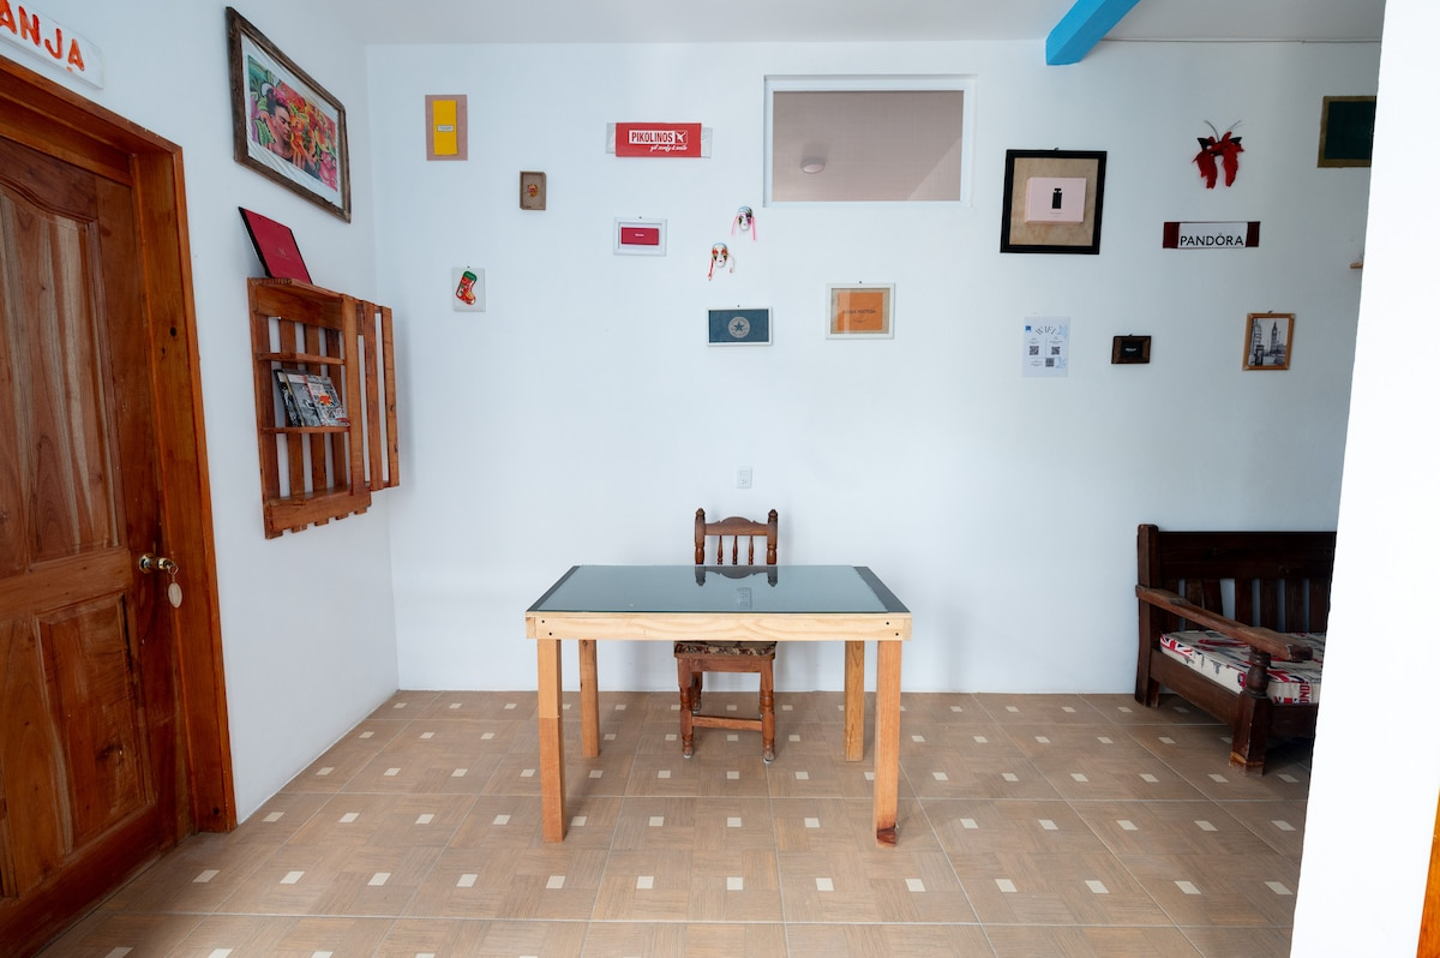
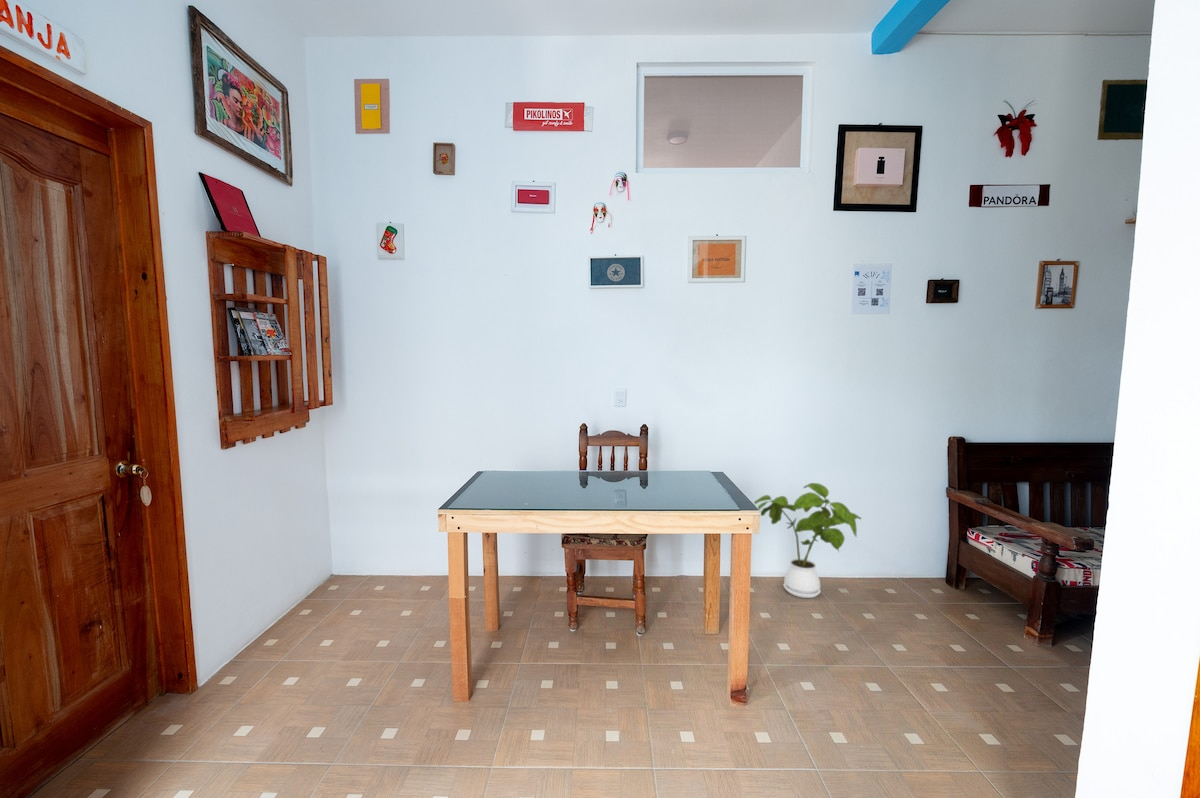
+ house plant [753,482,862,599]
